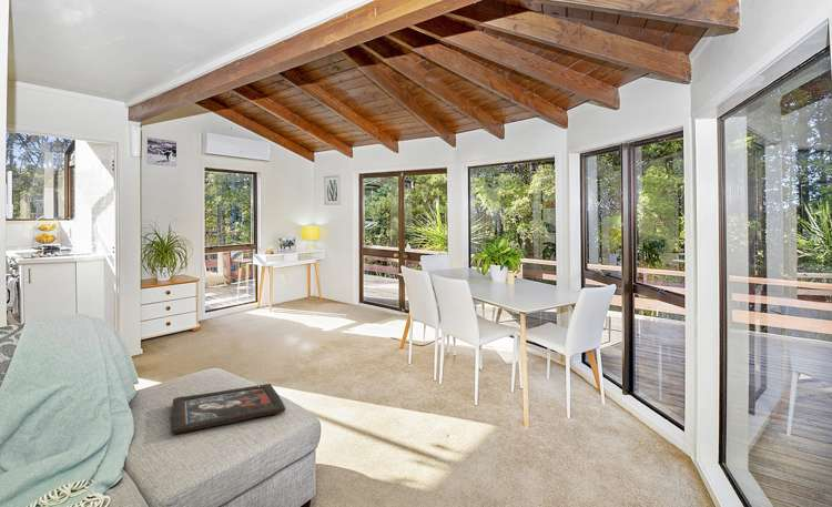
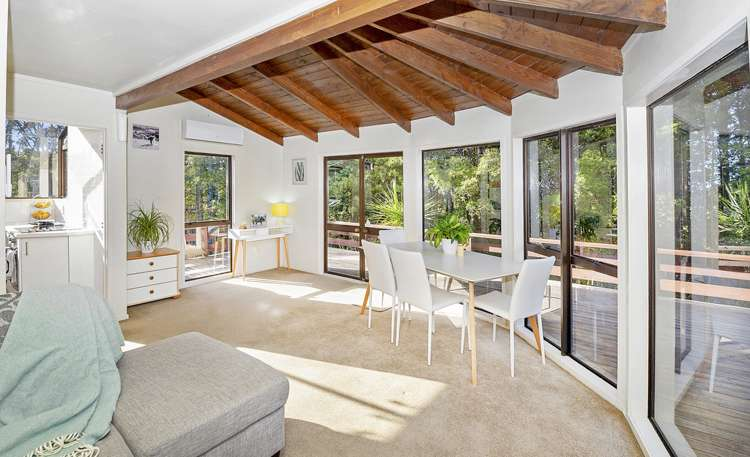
- religious icon [169,383,286,435]
